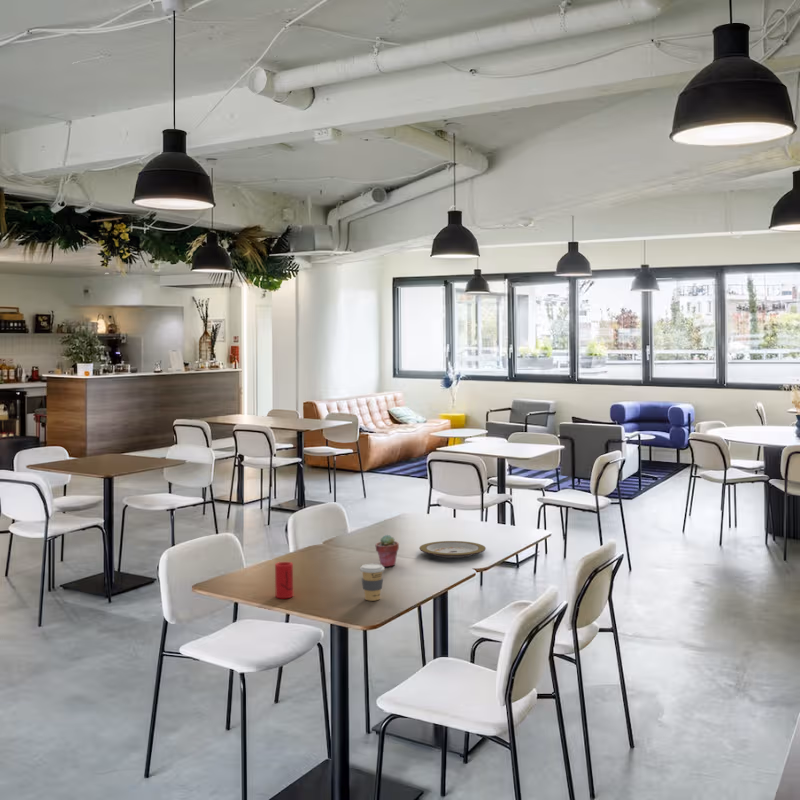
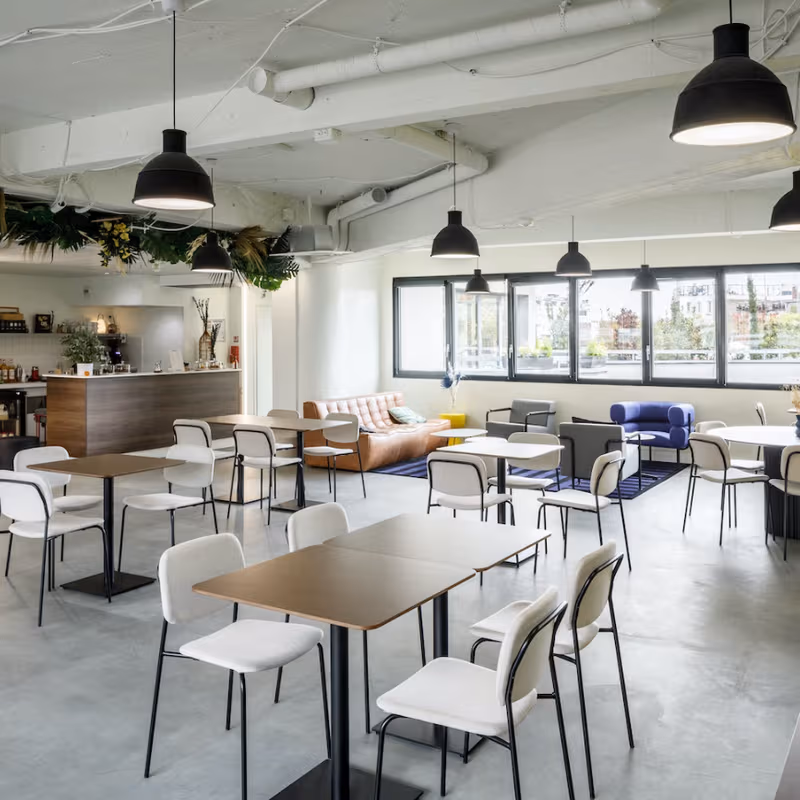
- coffee cup [359,563,385,602]
- potted succulent [375,534,400,568]
- plate [418,540,487,559]
- cup [274,561,294,599]
